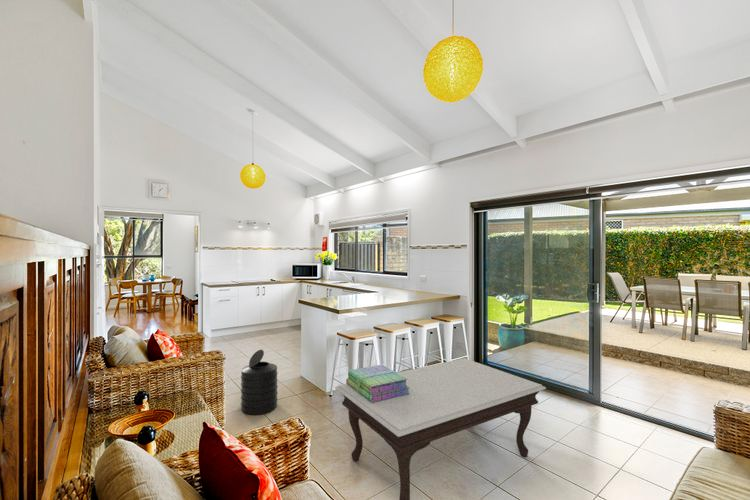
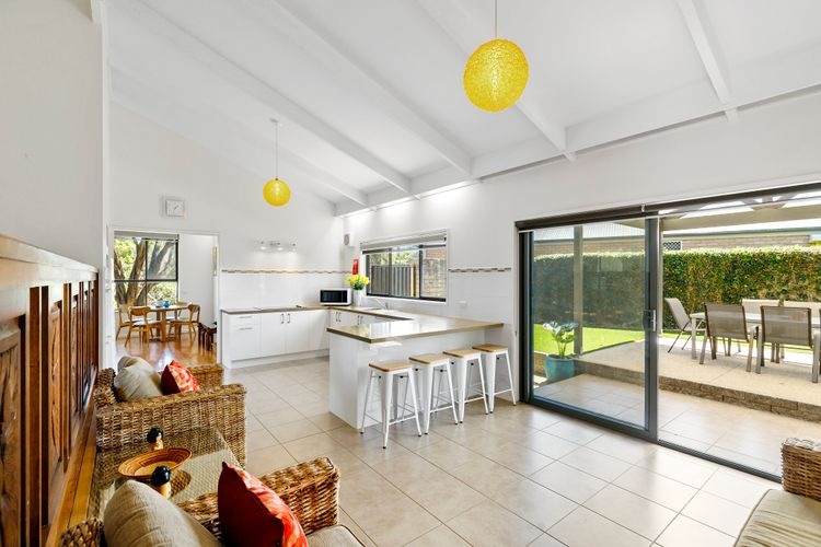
- trash can [240,349,279,416]
- coffee table [334,357,547,500]
- stack of books [345,364,410,403]
